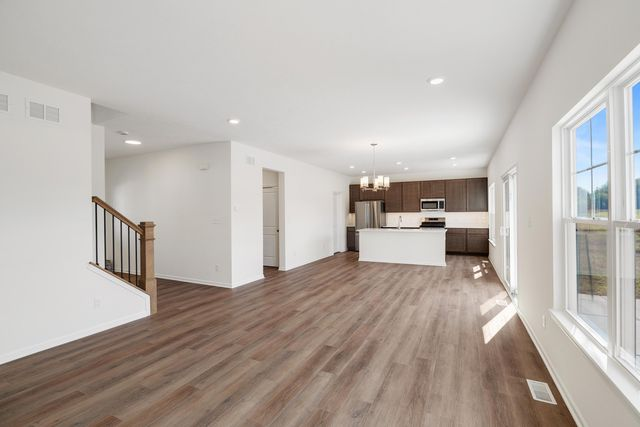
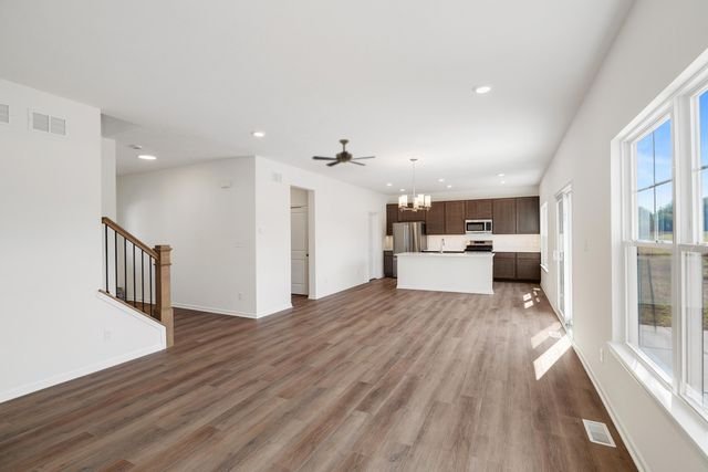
+ ceiling fan [311,138,376,168]
